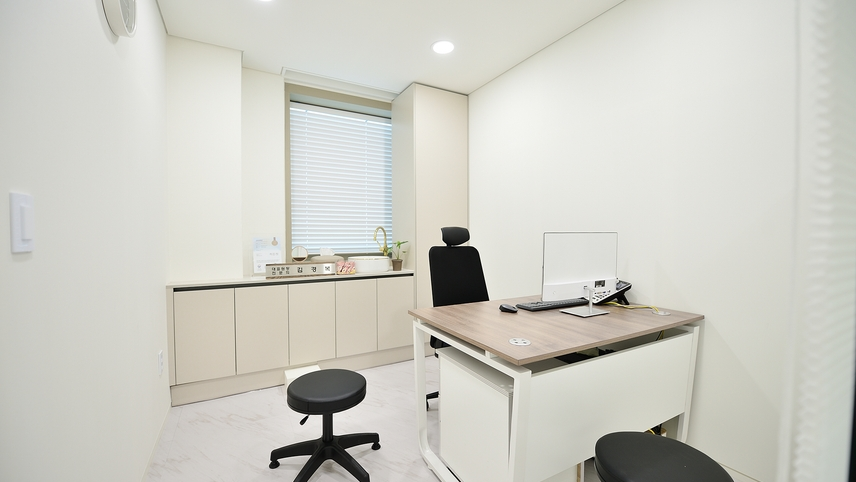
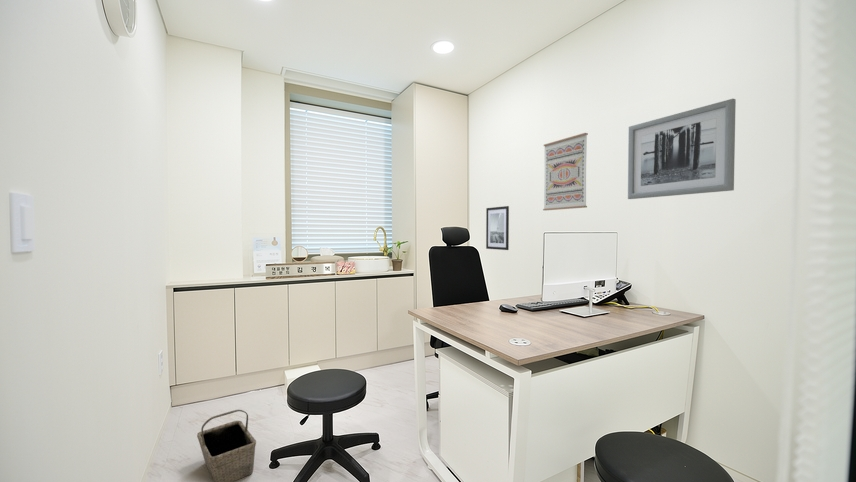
+ wall art [627,98,737,200]
+ basket [196,409,257,482]
+ wall art [542,132,589,211]
+ wall art [485,205,510,251]
